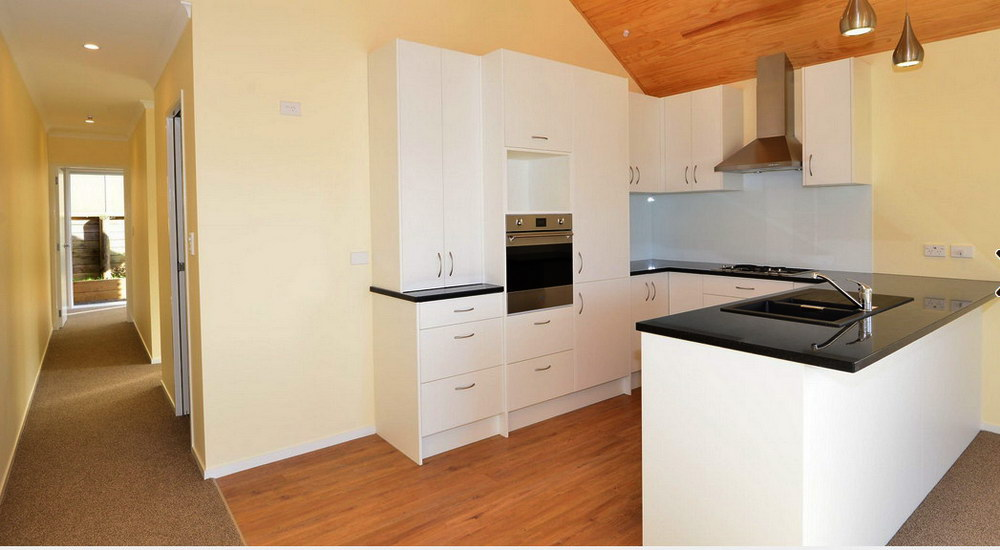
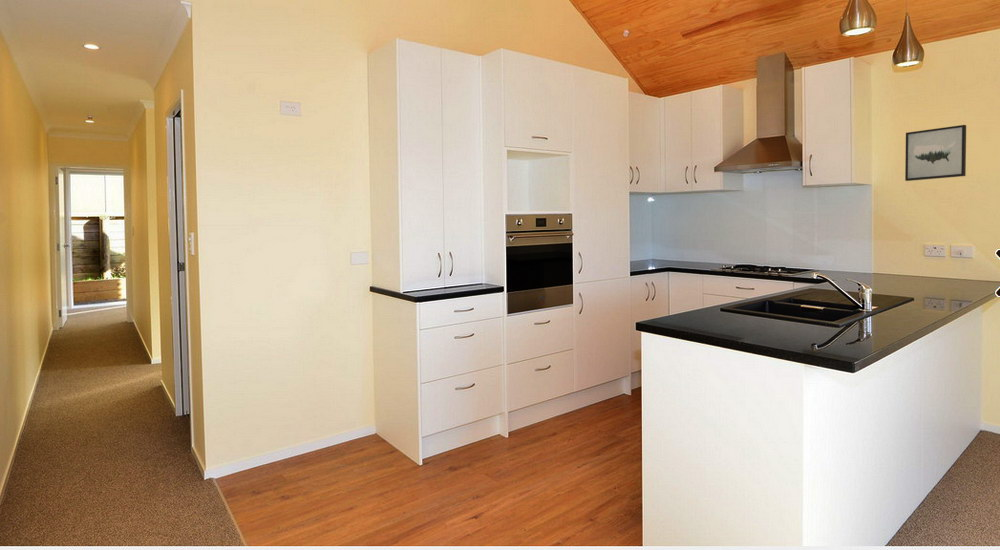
+ wall art [904,124,967,182]
